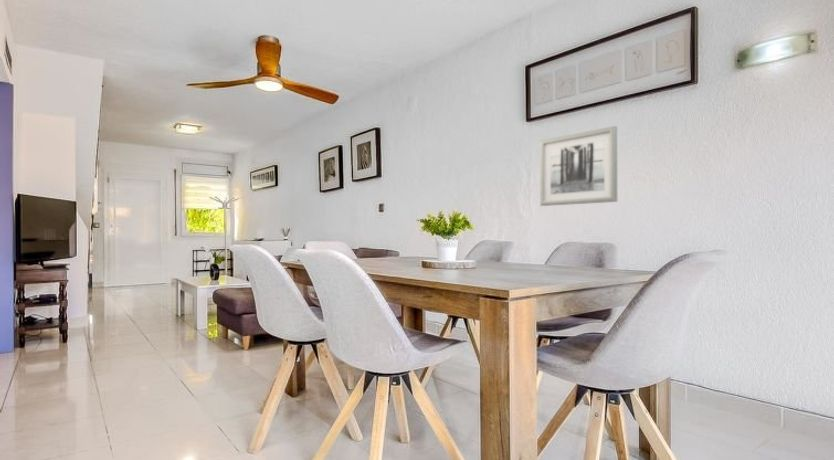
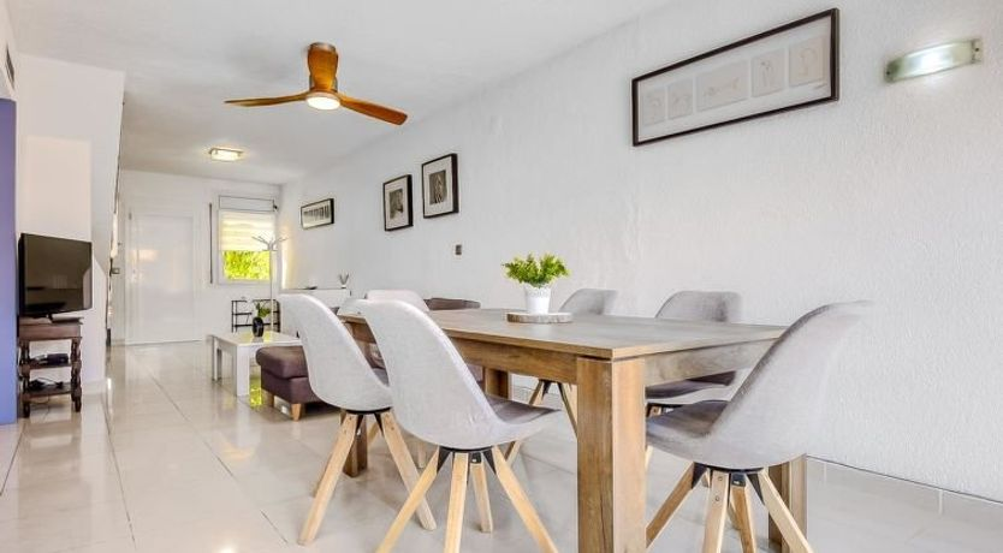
- wall art [539,125,618,207]
